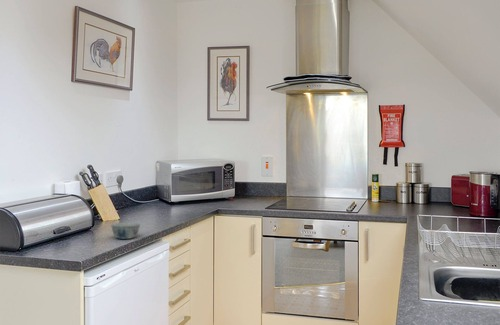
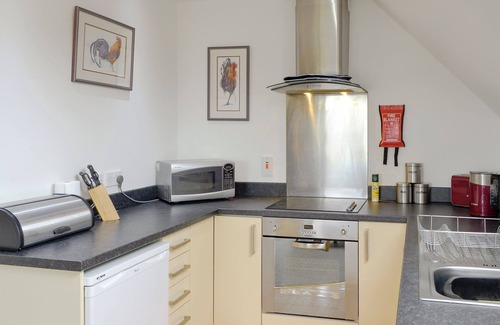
- bowl [110,222,142,240]
